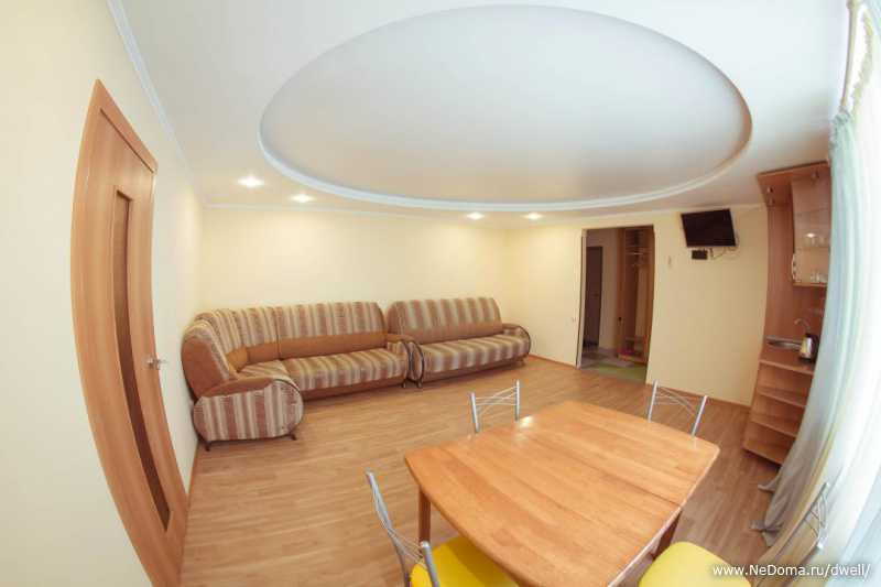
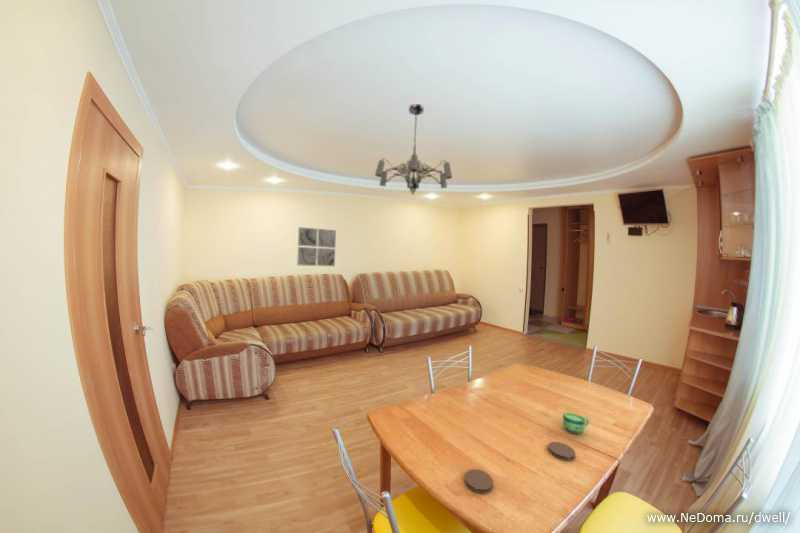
+ chandelier [374,103,453,196]
+ cup [562,412,590,435]
+ wall art [296,226,337,267]
+ coaster [463,468,494,494]
+ coaster [547,441,577,461]
